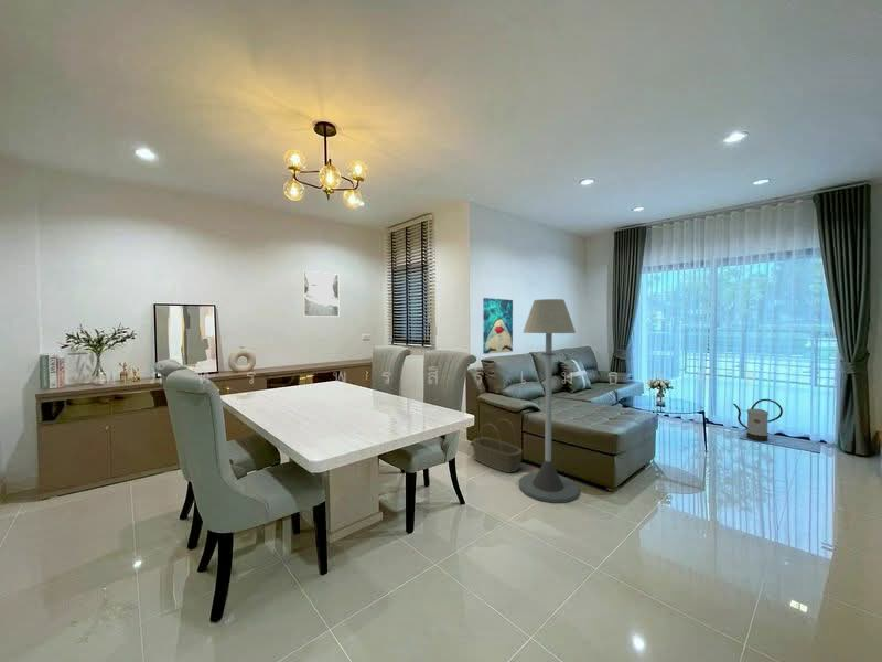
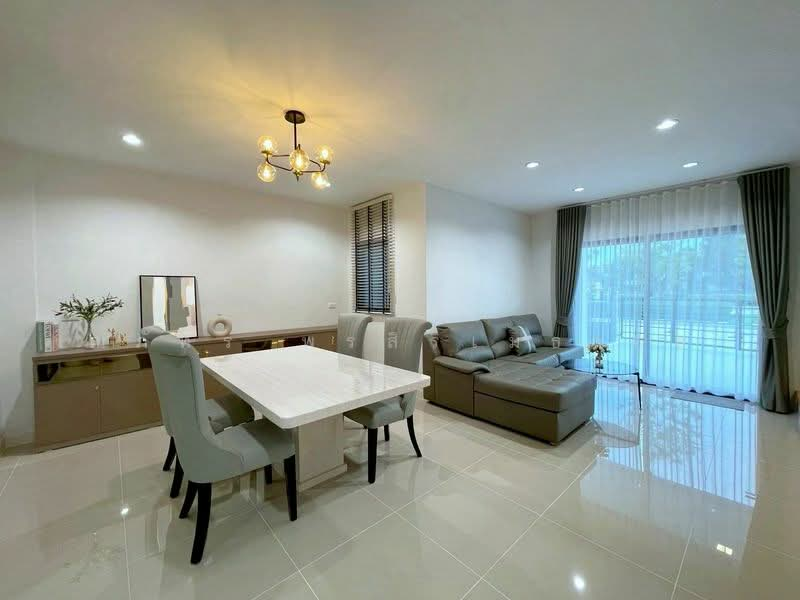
- basket [471,418,524,473]
- wall art [482,297,514,355]
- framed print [302,270,340,318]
- floor lamp [518,298,580,504]
- watering can [732,398,784,442]
